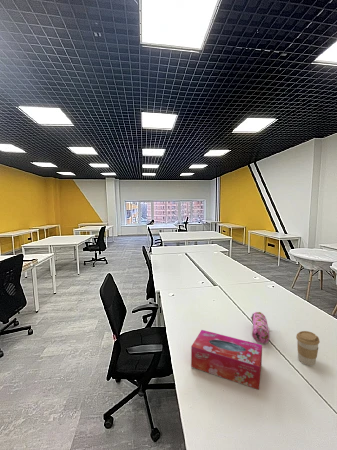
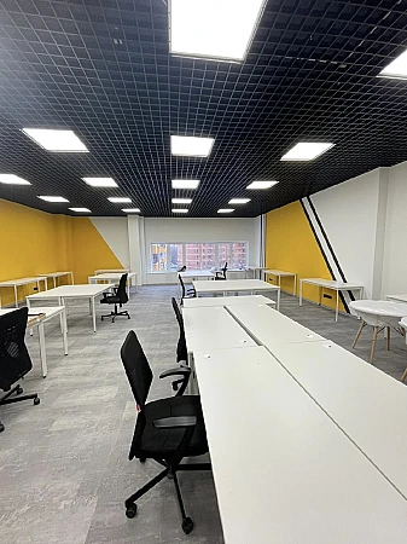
- tissue box [190,329,263,391]
- pencil case [250,311,270,345]
- coffee cup [295,330,321,367]
